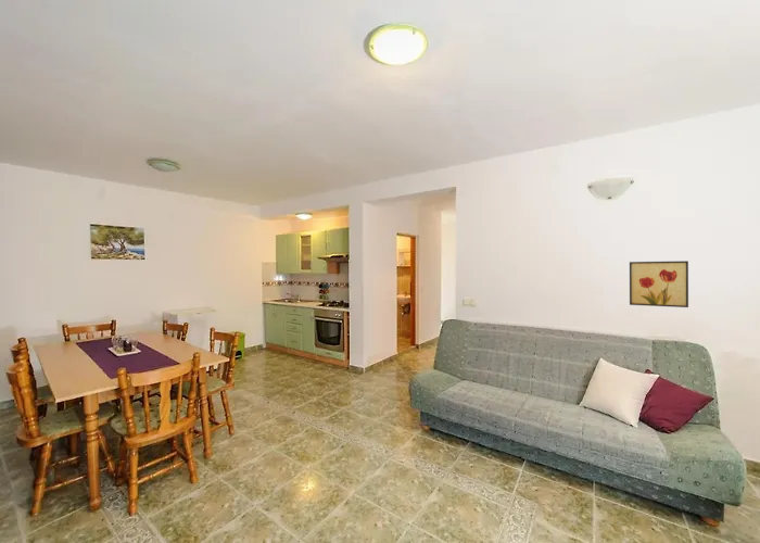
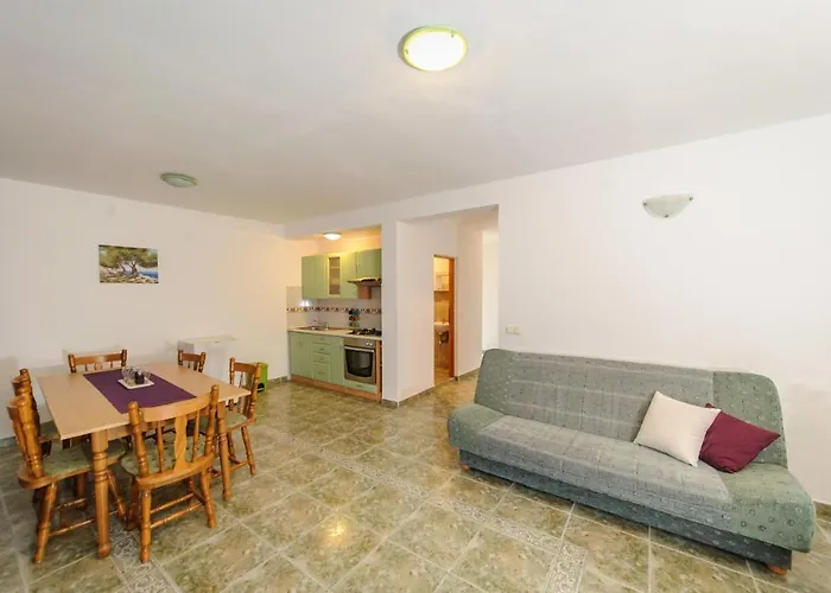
- wall art [629,260,689,308]
